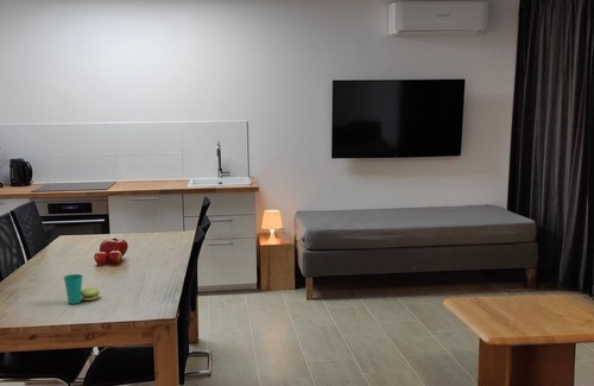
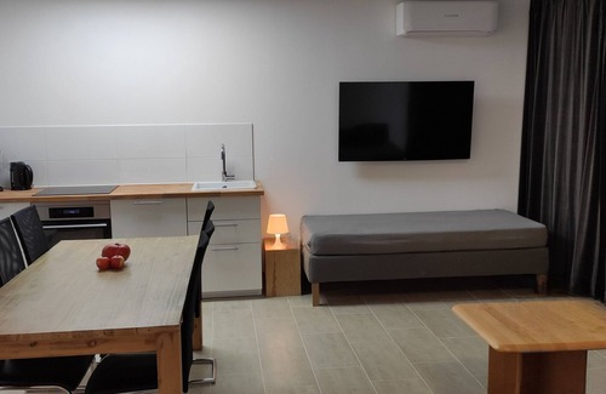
- cup [63,273,101,305]
